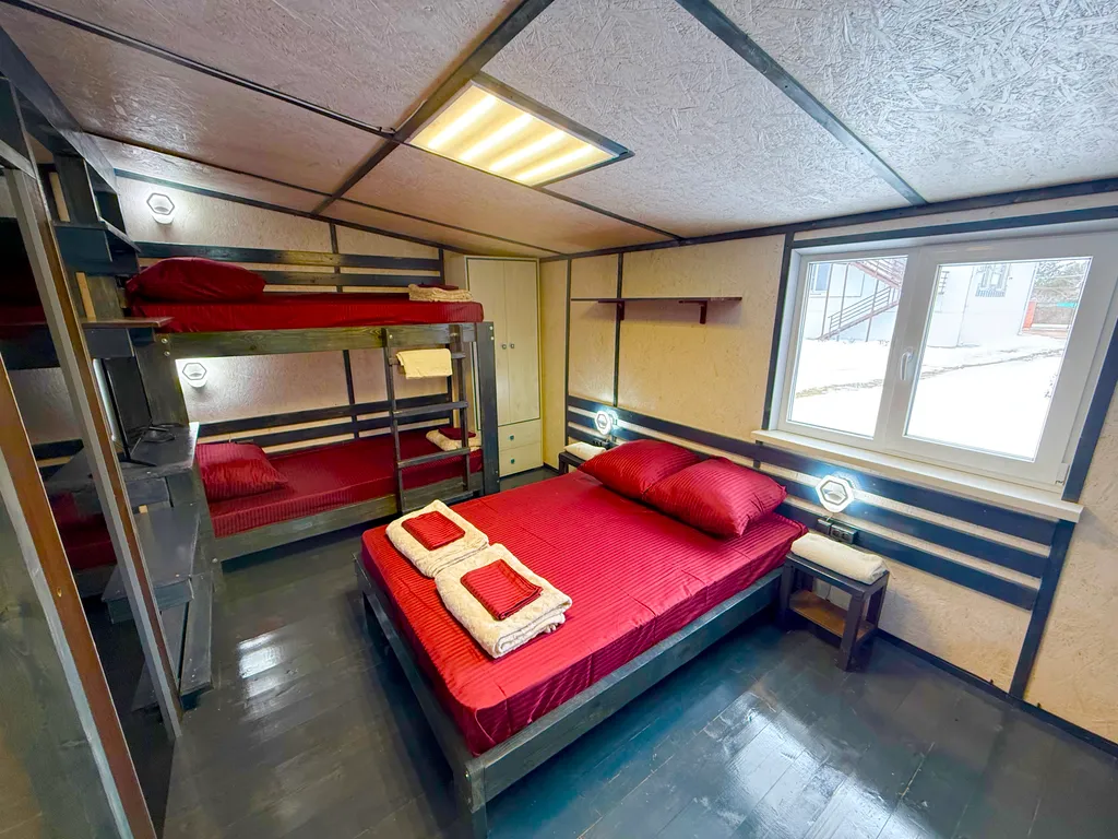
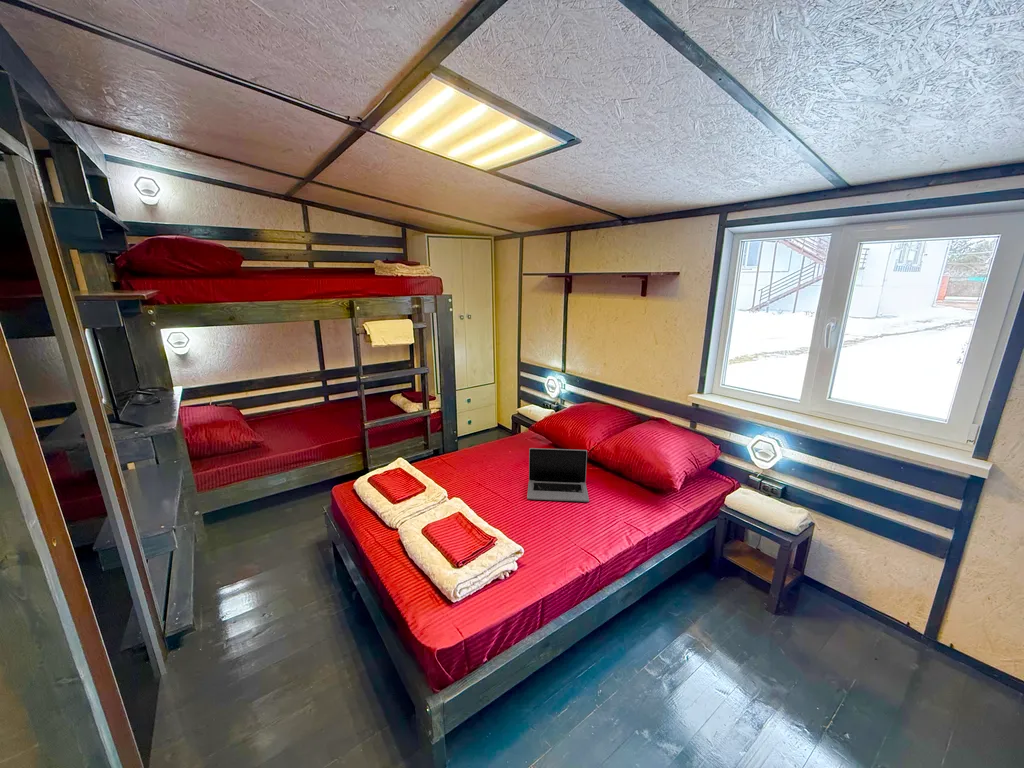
+ laptop [526,447,590,503]
